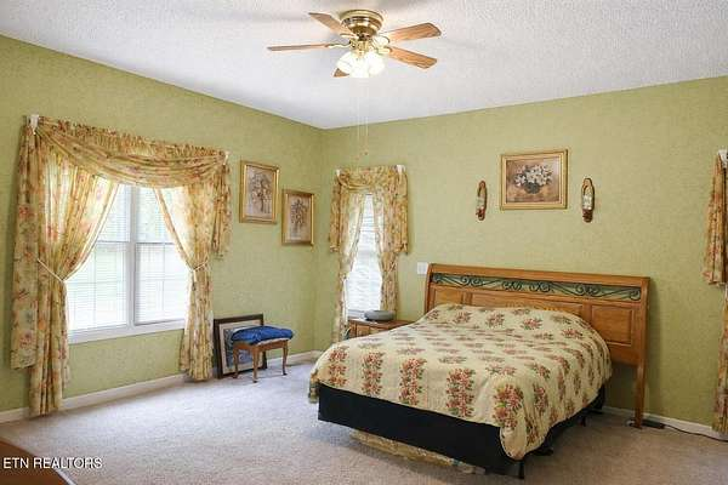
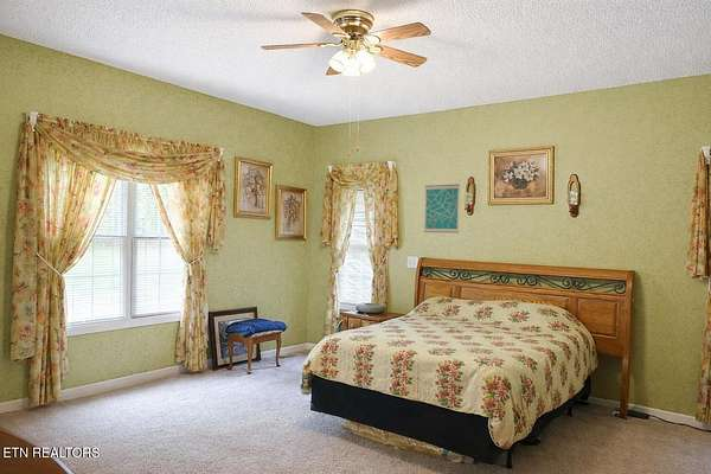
+ wall art [423,182,461,233]
